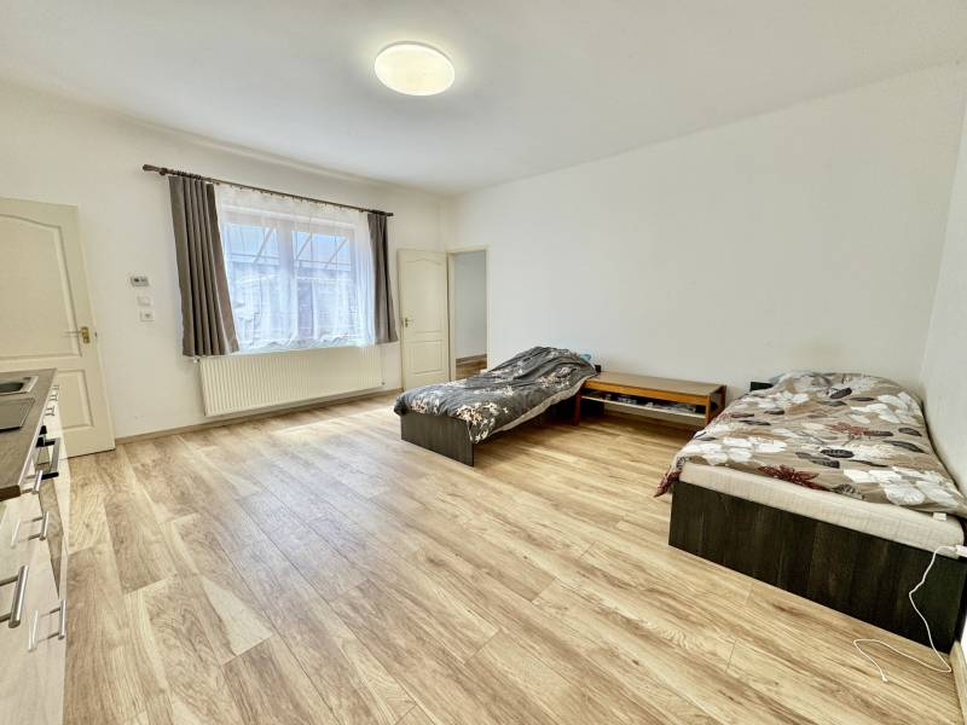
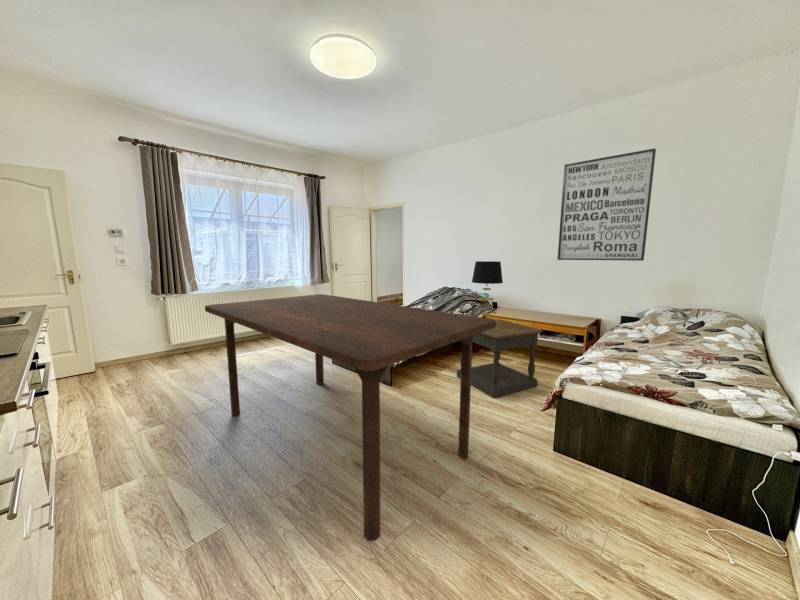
+ side table [456,318,543,398]
+ dining table [204,293,496,542]
+ table lamp [471,260,504,317]
+ wall art [557,147,657,262]
